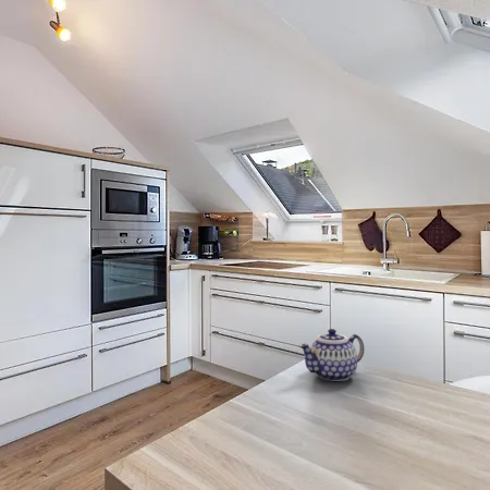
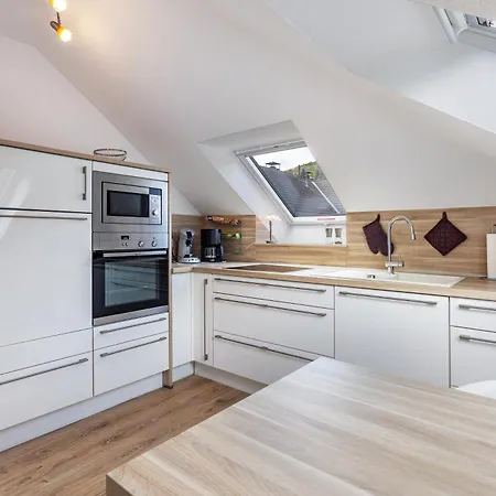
- teapot [297,328,366,382]
